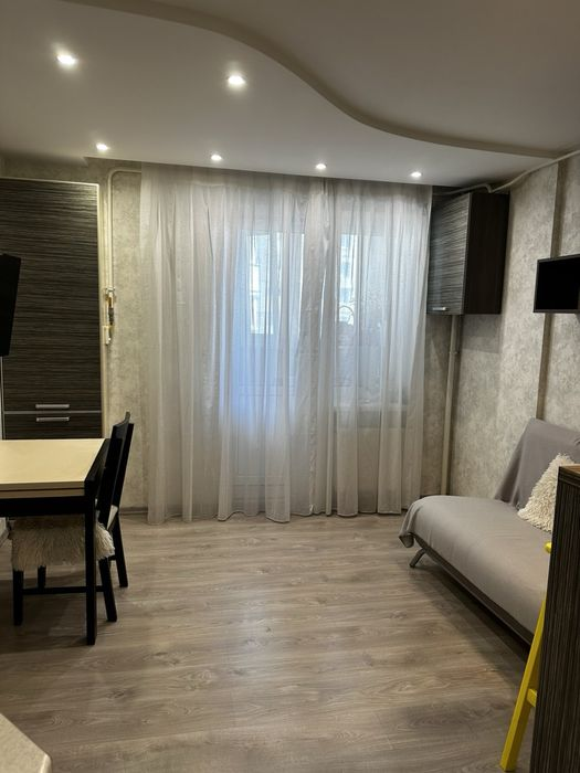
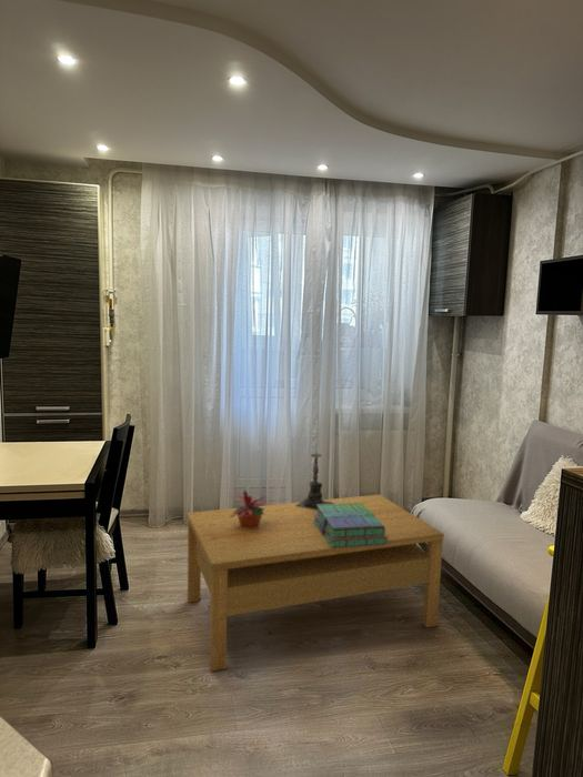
+ candle holder [295,448,333,511]
+ potted plant [230,488,270,529]
+ coffee table [187,494,445,673]
+ stack of books [313,503,388,548]
